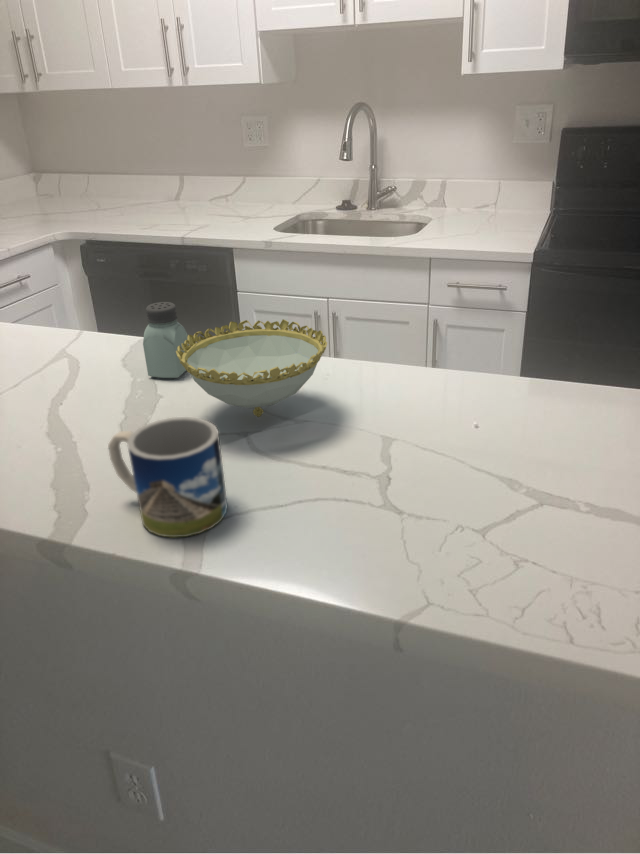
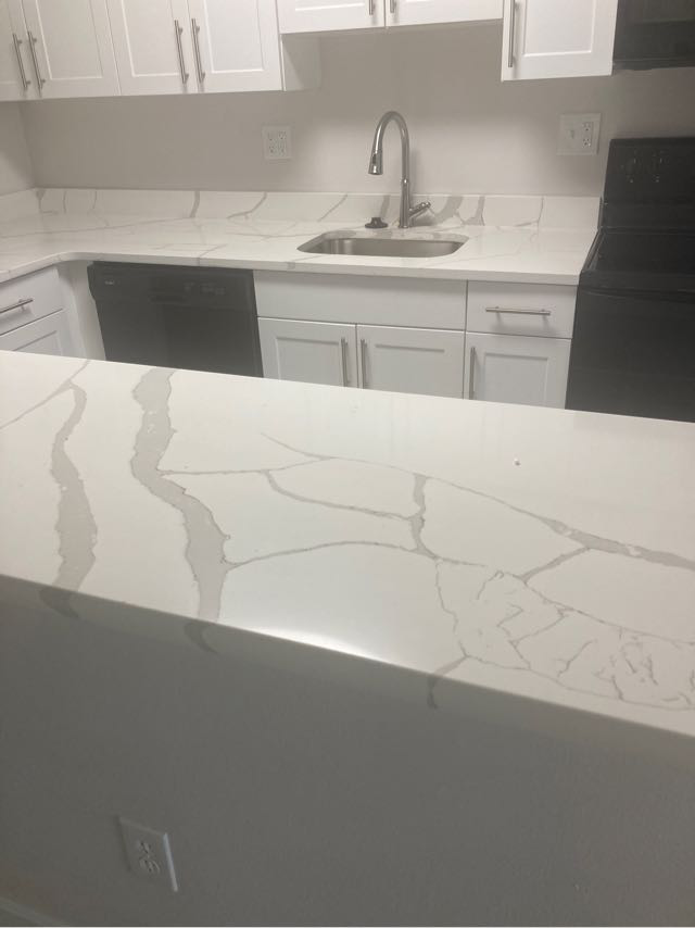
- saltshaker [142,301,189,379]
- mug [107,416,228,538]
- decorative bowl [176,318,328,418]
